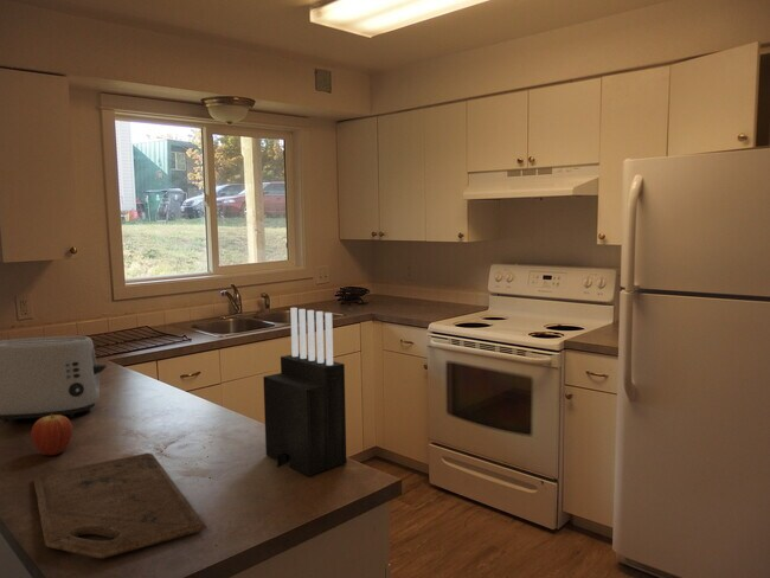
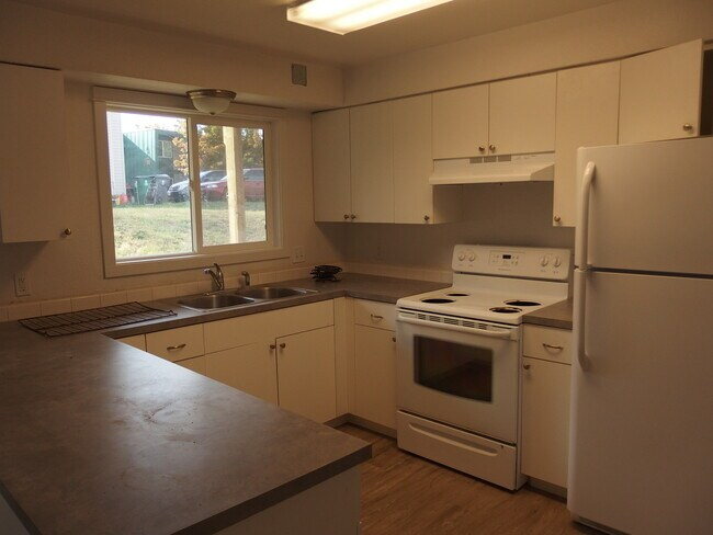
- cutting board [32,451,208,560]
- knife block [262,307,347,477]
- toaster [0,335,108,424]
- fruit [30,413,73,456]
